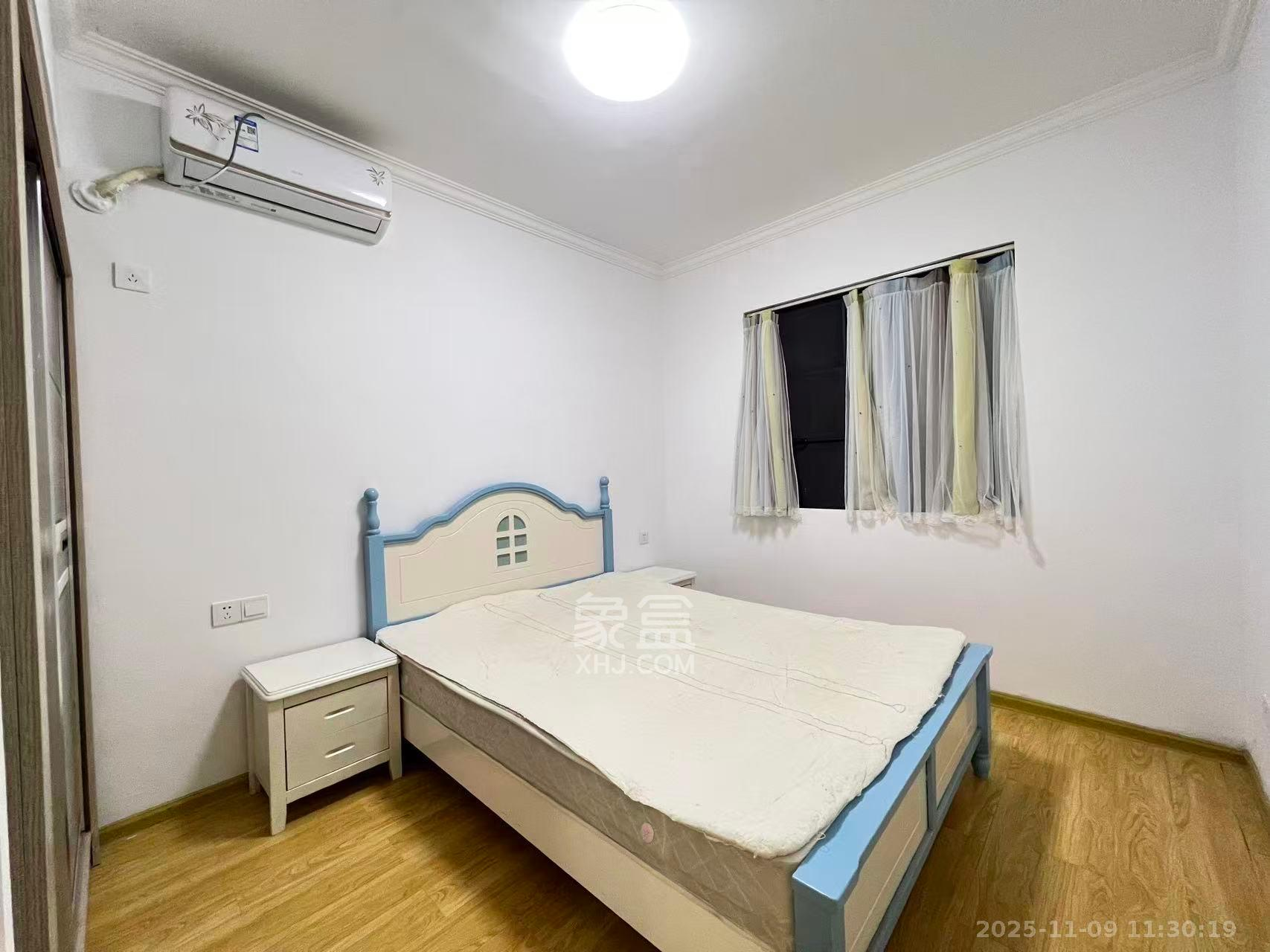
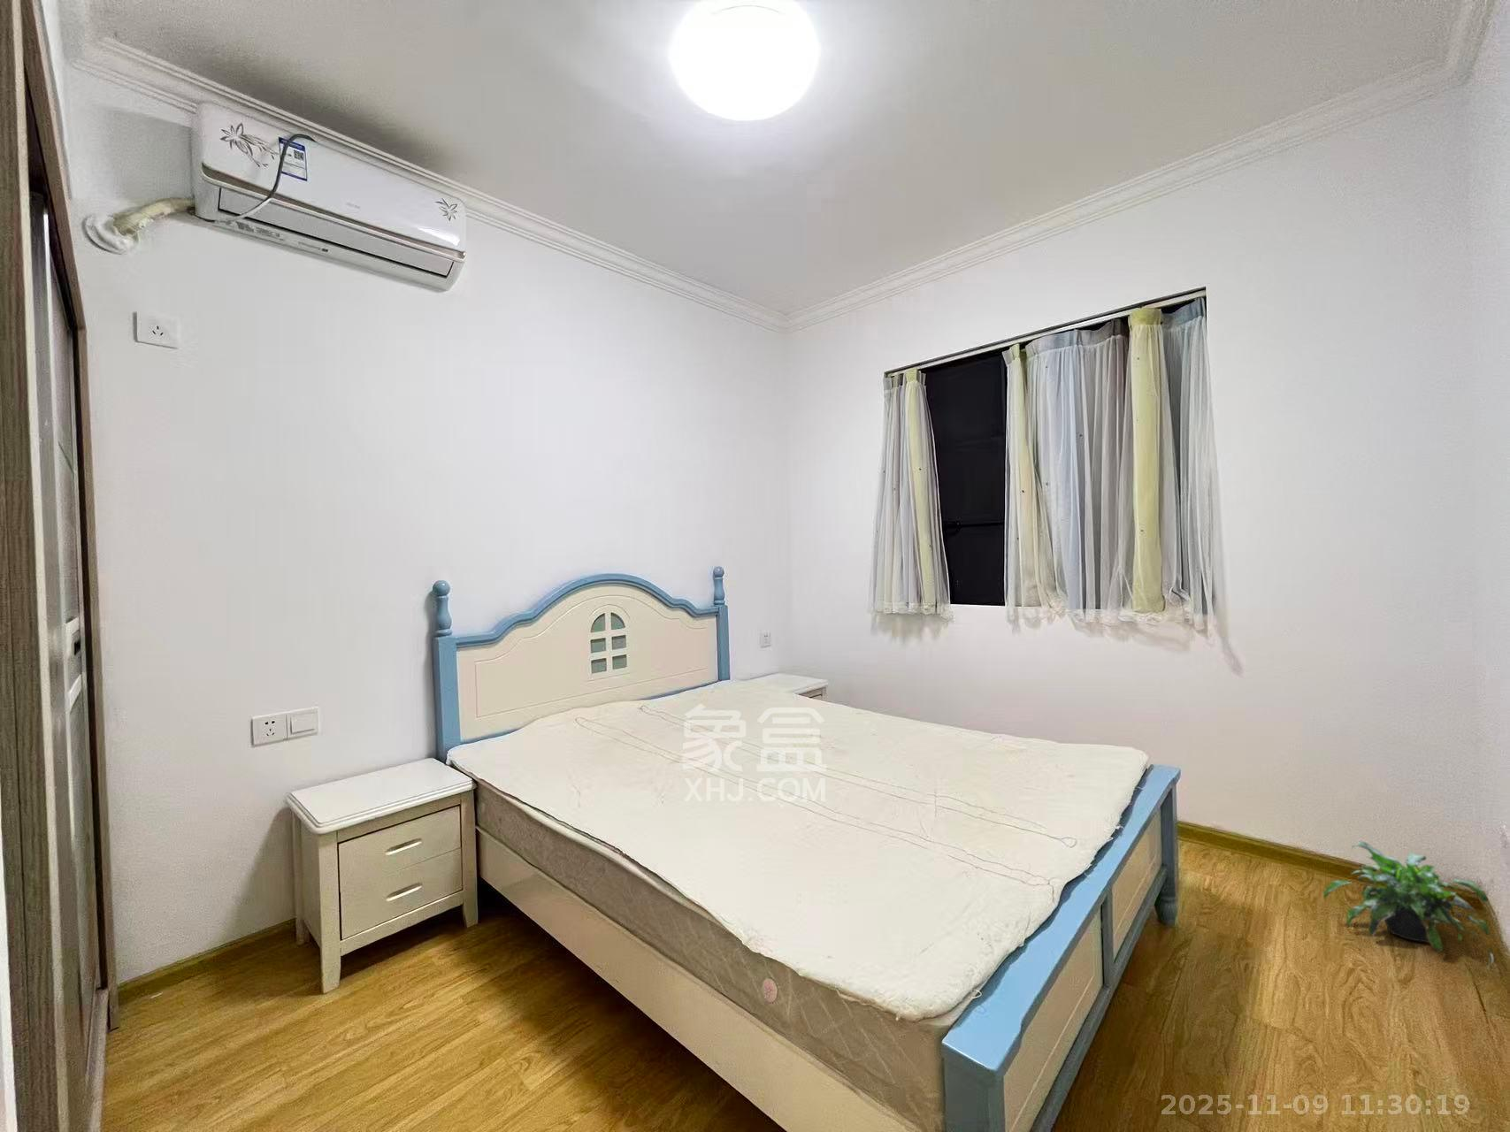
+ potted plant [1322,841,1495,969]
